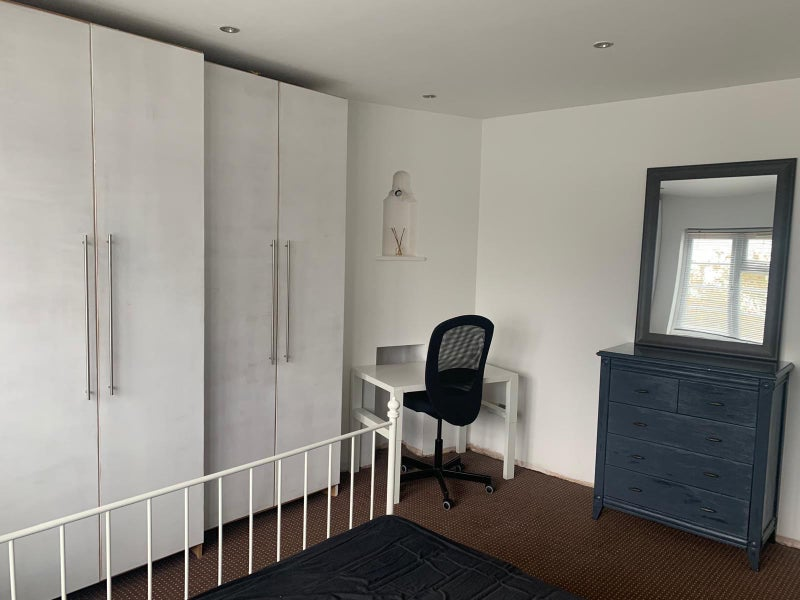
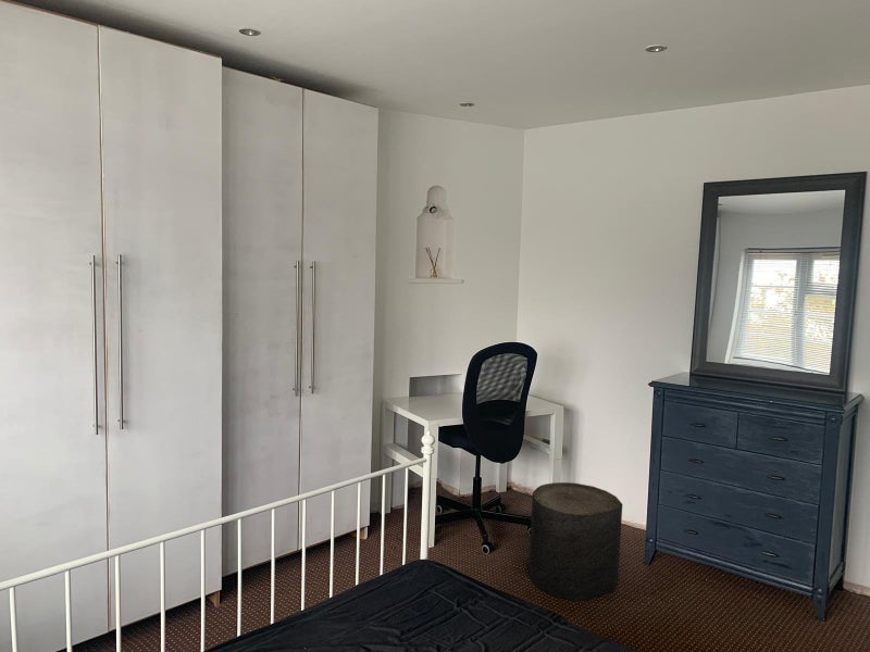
+ stool [527,481,623,602]
